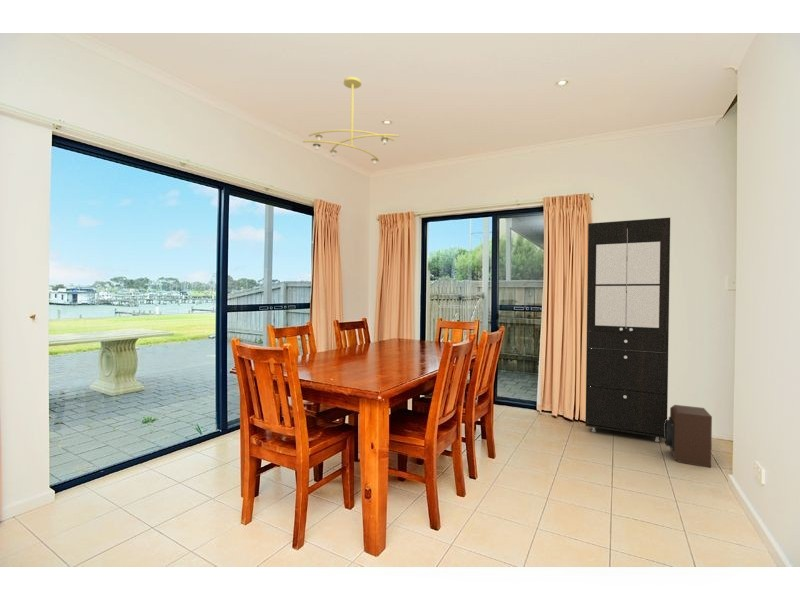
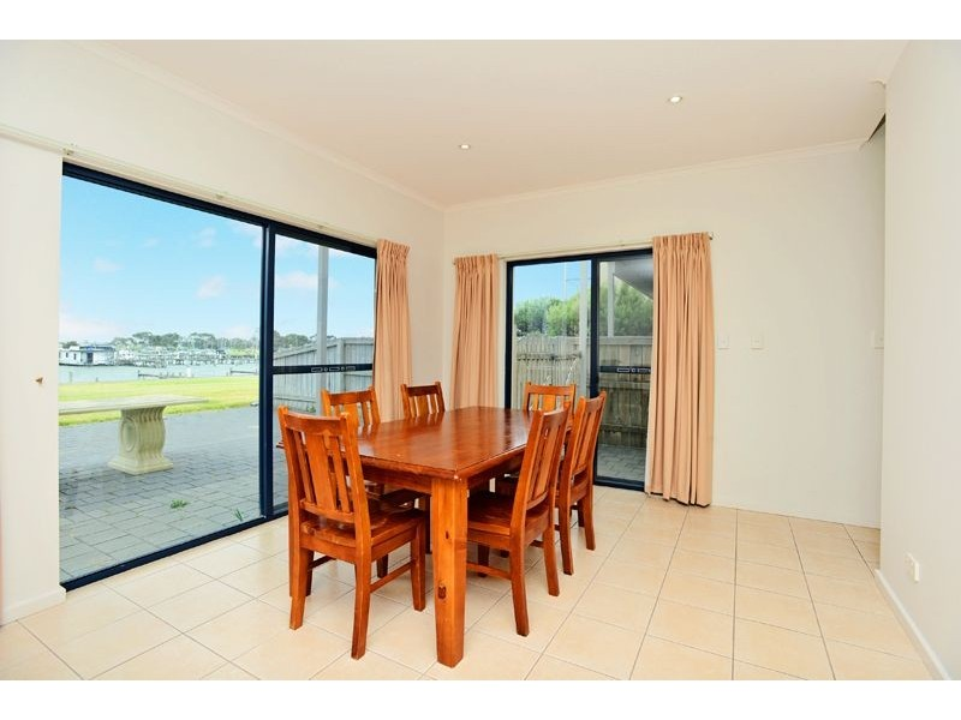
- ceiling light fixture [302,76,400,165]
- cabinet [584,217,671,443]
- speaker [663,404,713,469]
